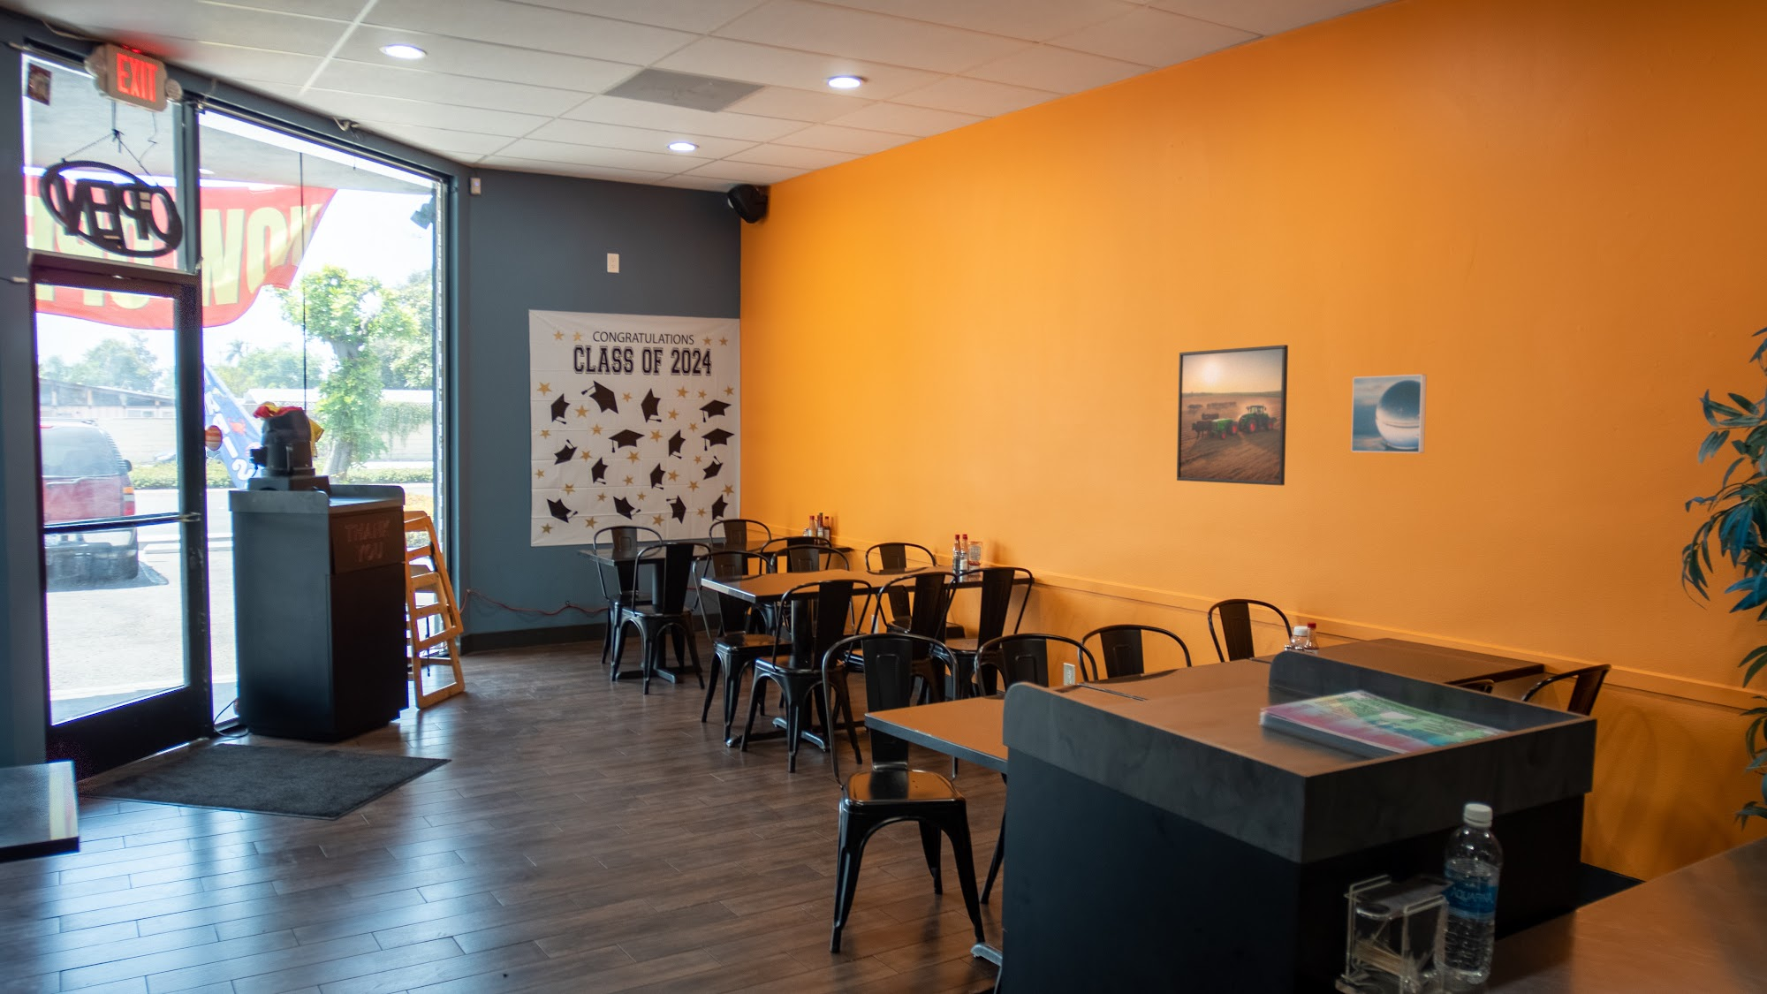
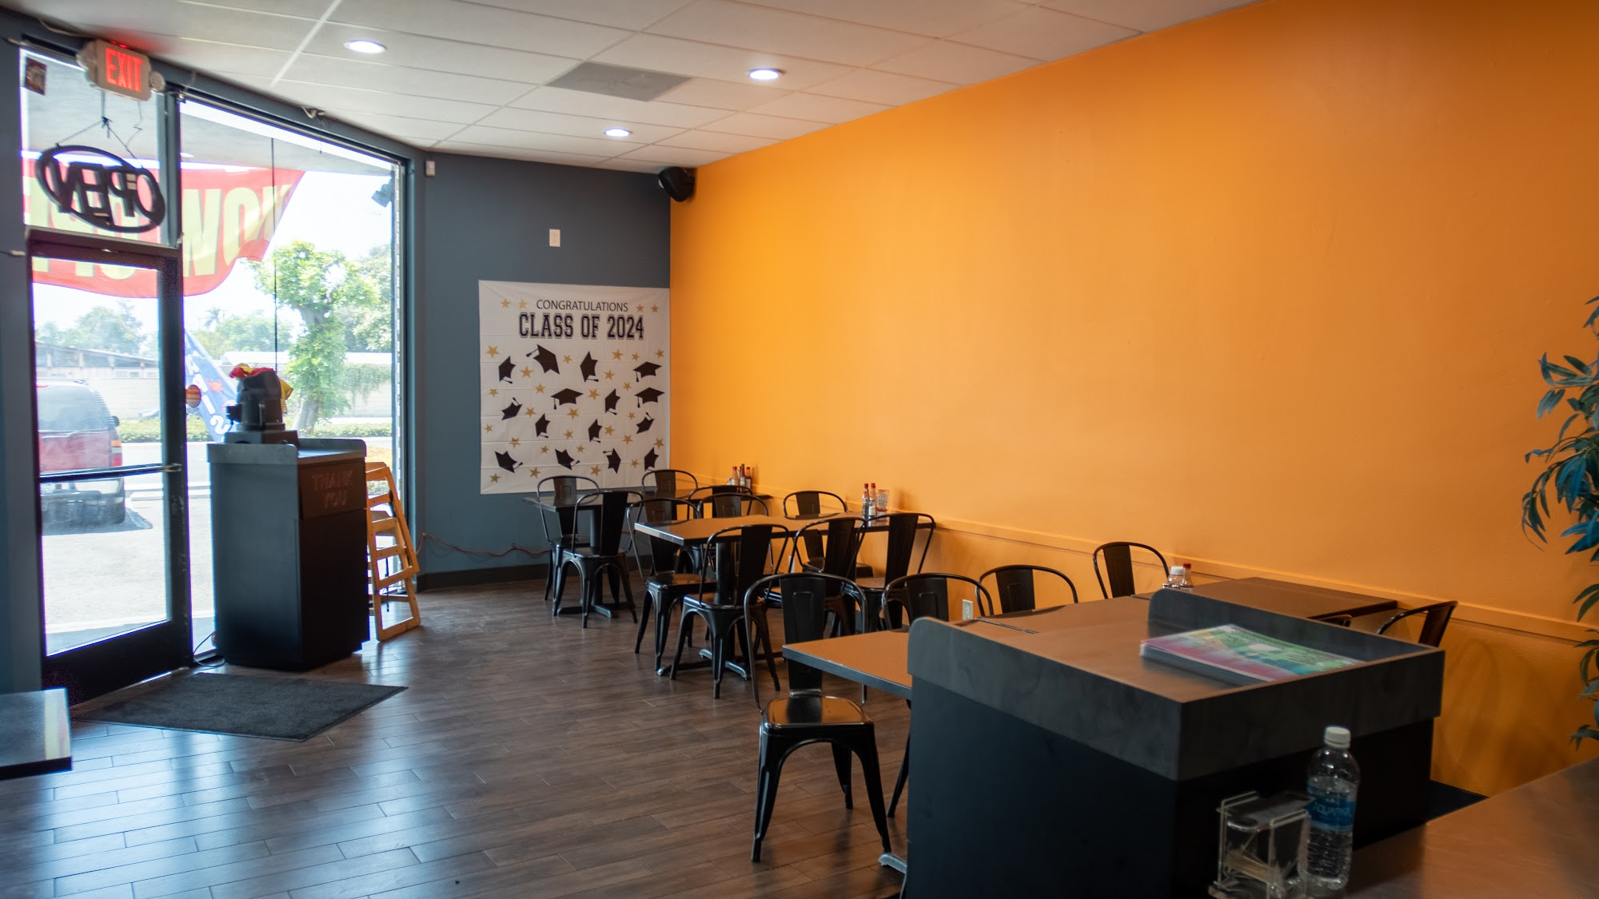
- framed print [1176,343,1289,485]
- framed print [1350,374,1427,454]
